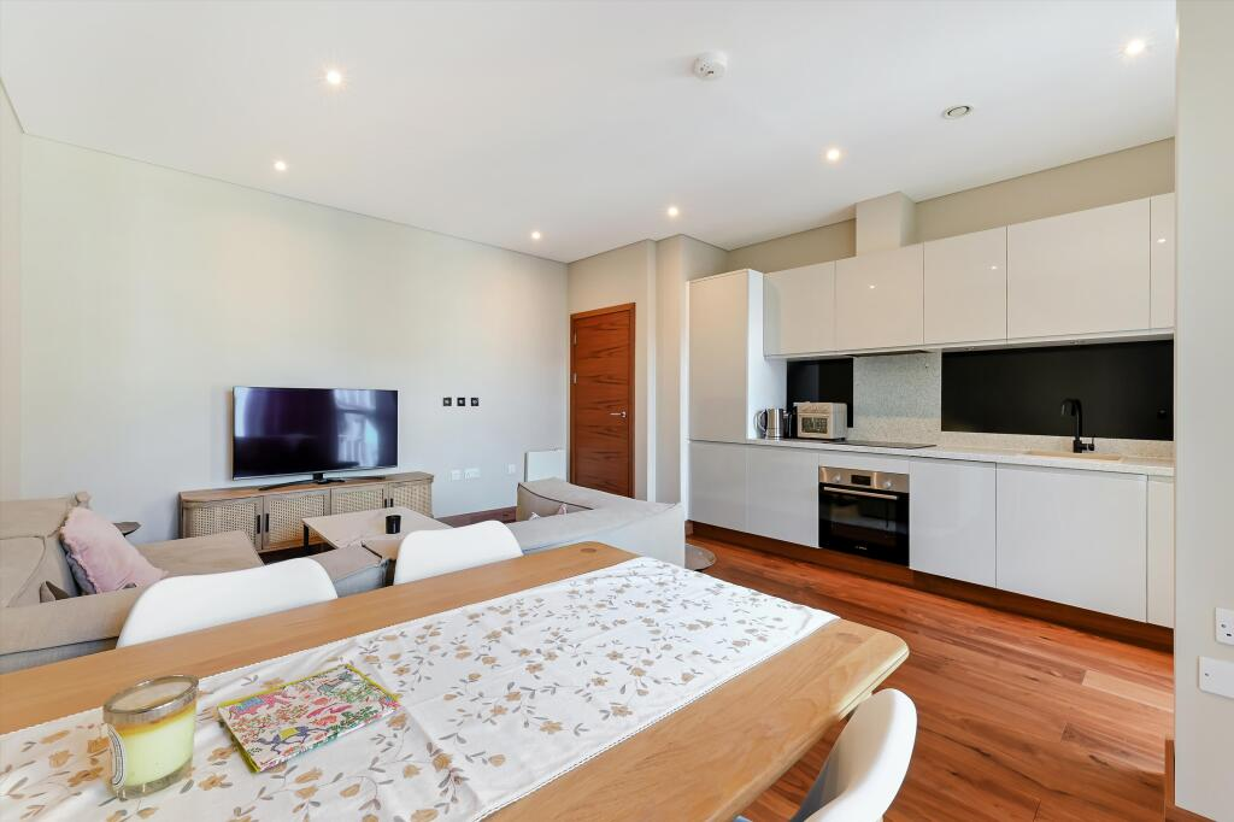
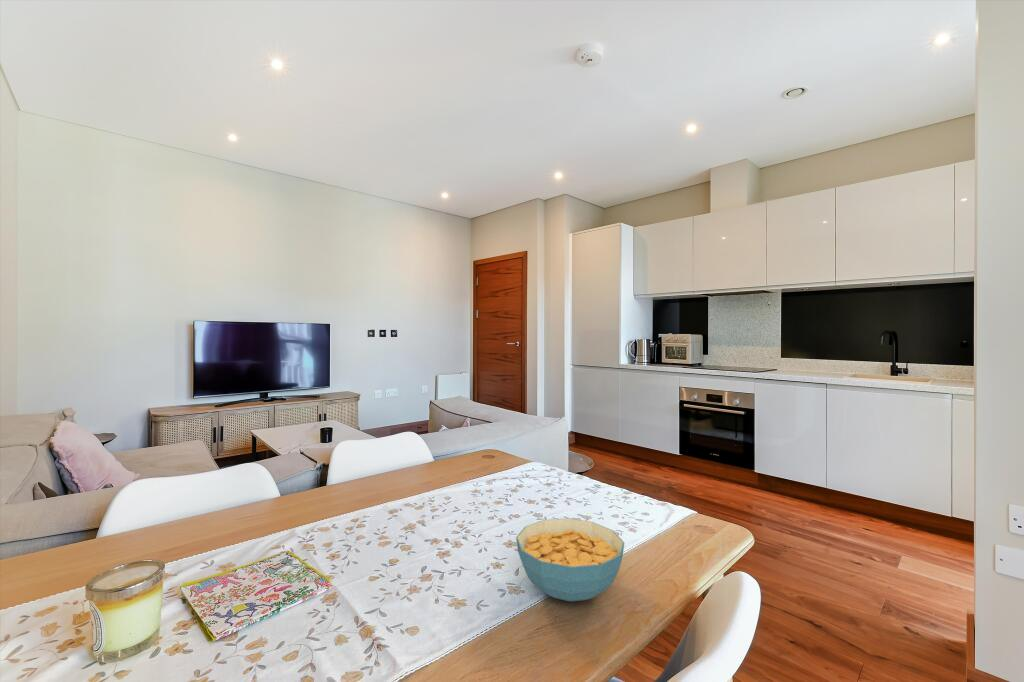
+ cereal bowl [515,517,625,603]
